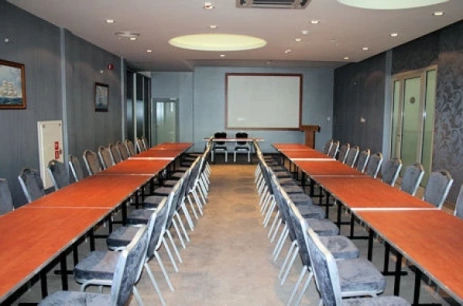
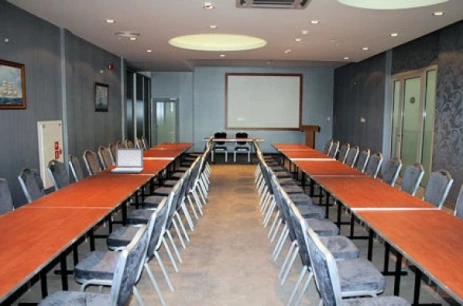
+ laptop [110,147,144,174]
